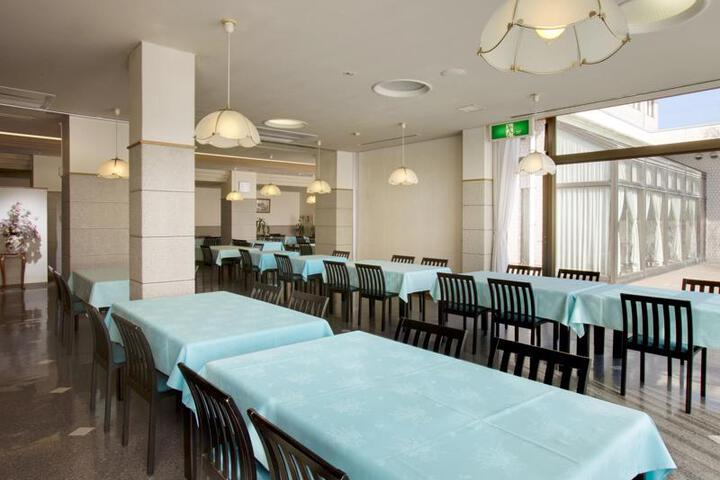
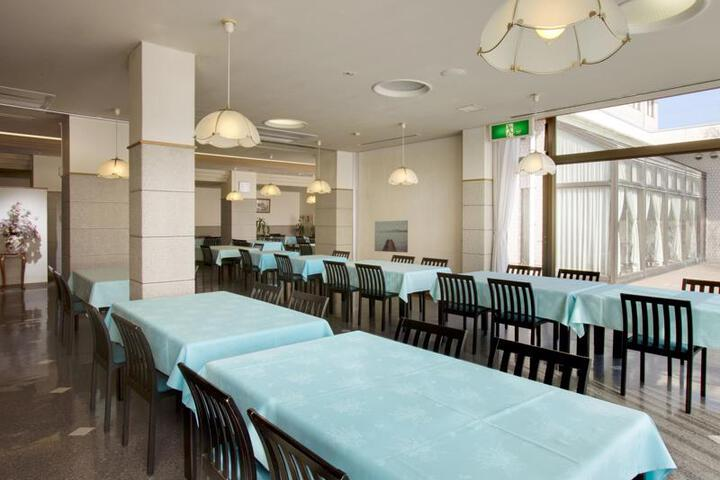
+ wall art [374,220,409,254]
